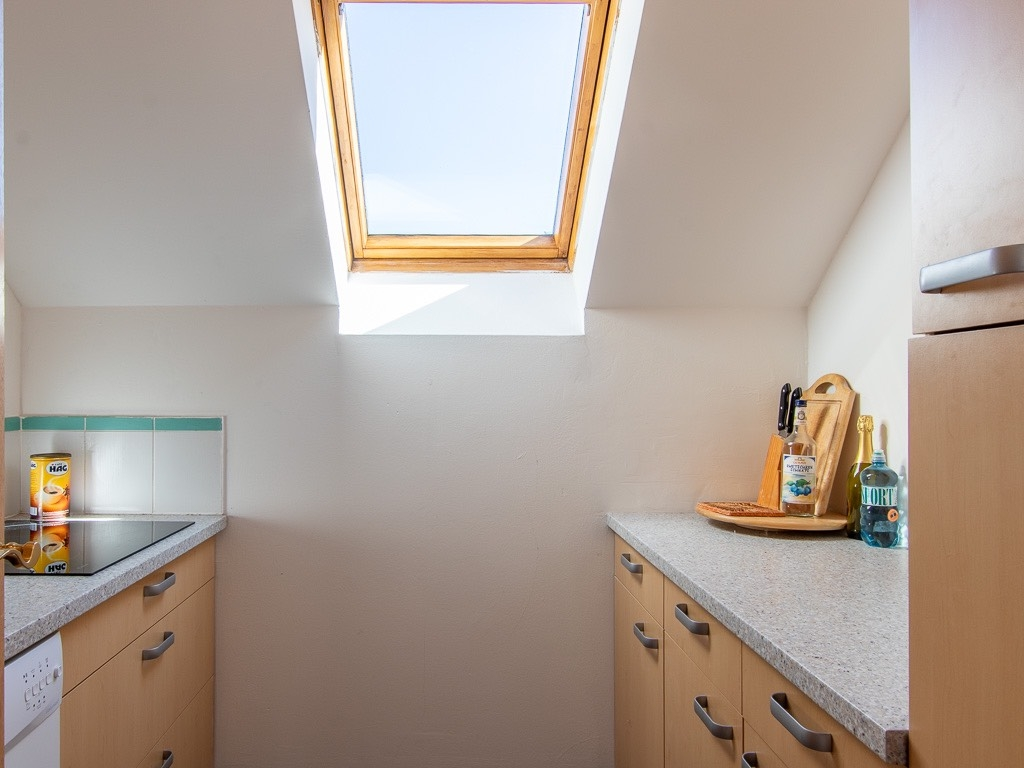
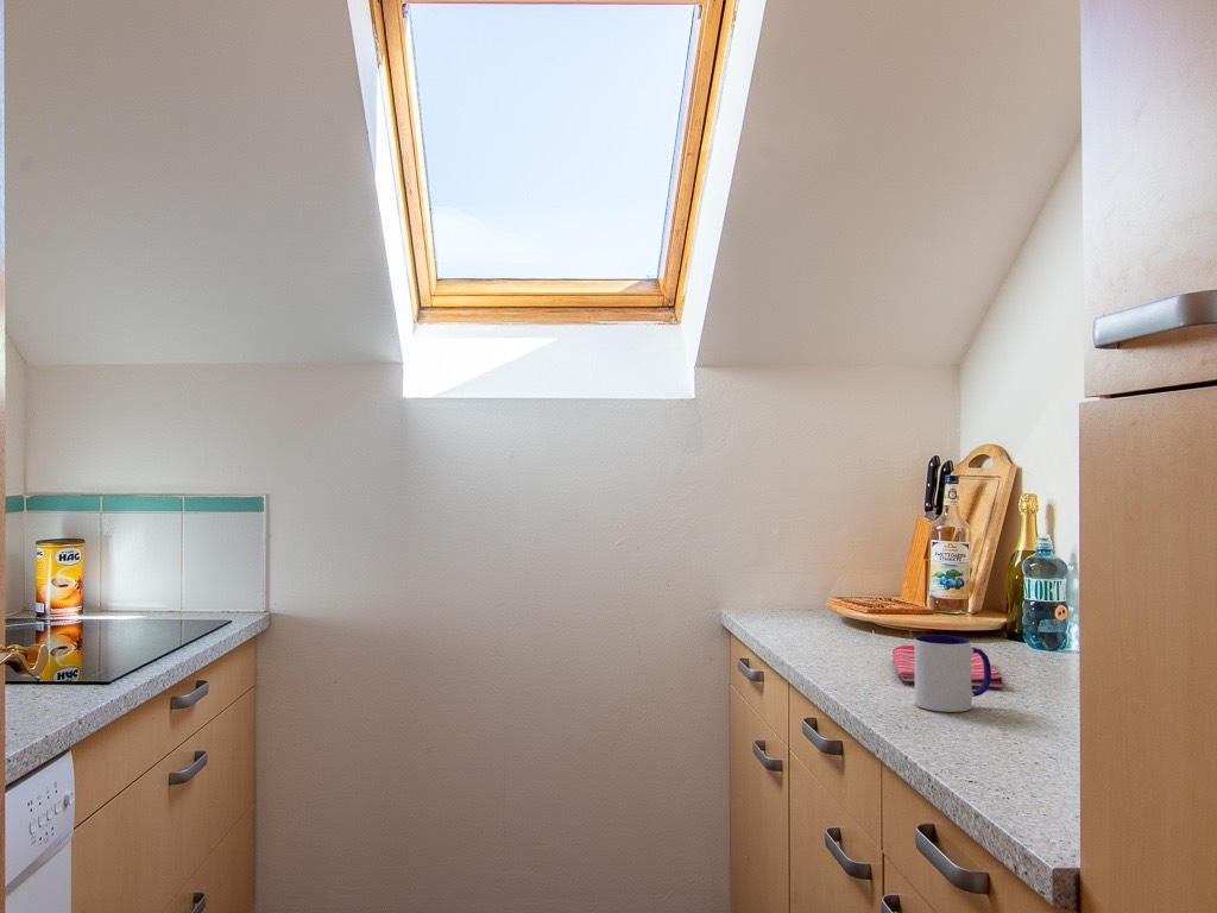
+ dish towel [891,644,1004,688]
+ mug [913,634,991,713]
